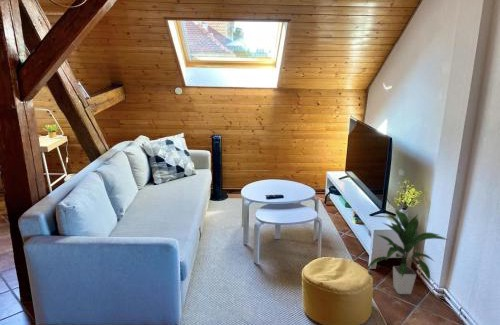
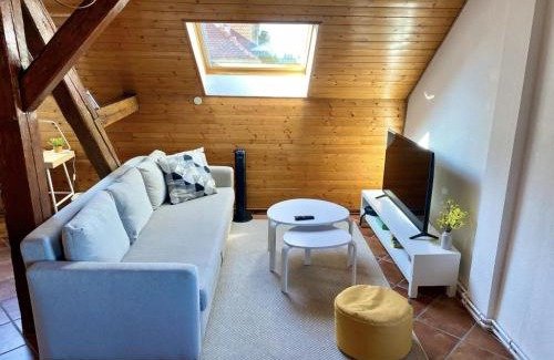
- indoor plant [366,208,450,295]
